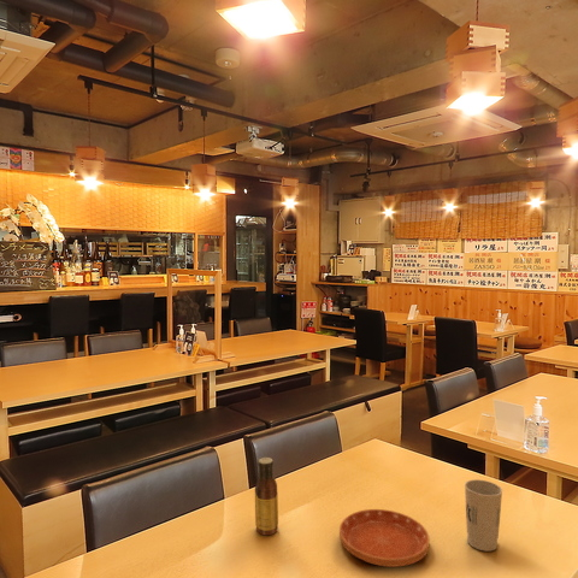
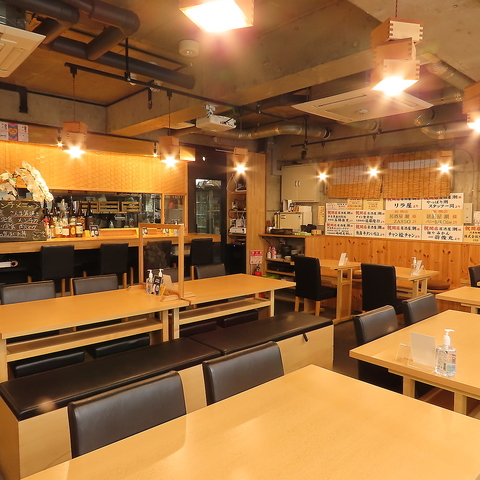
- saucer [338,508,431,568]
- sauce bottle [254,456,279,536]
- cup [464,478,503,553]
